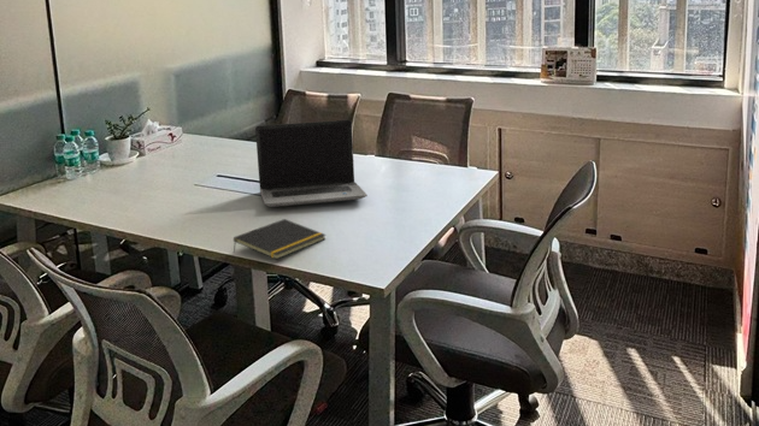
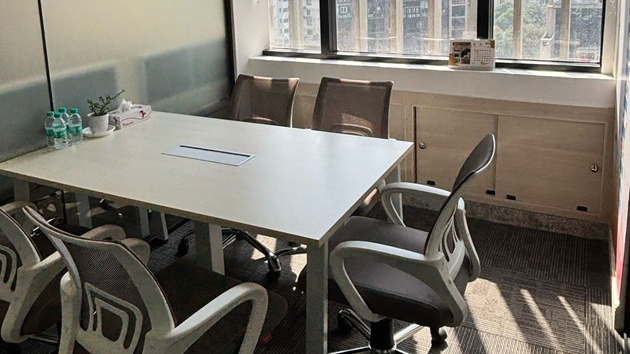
- laptop computer [254,119,369,208]
- notepad [233,218,328,260]
